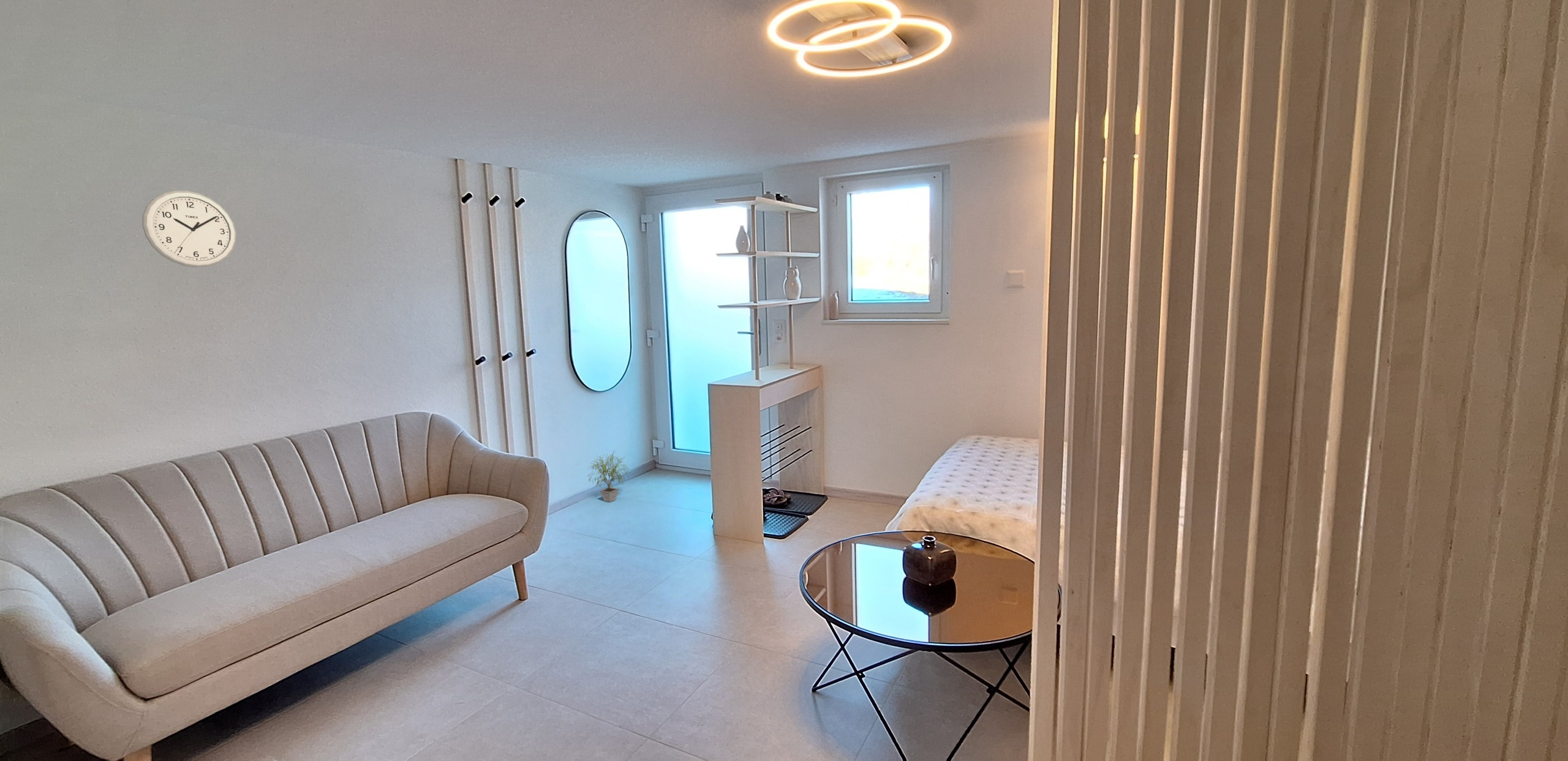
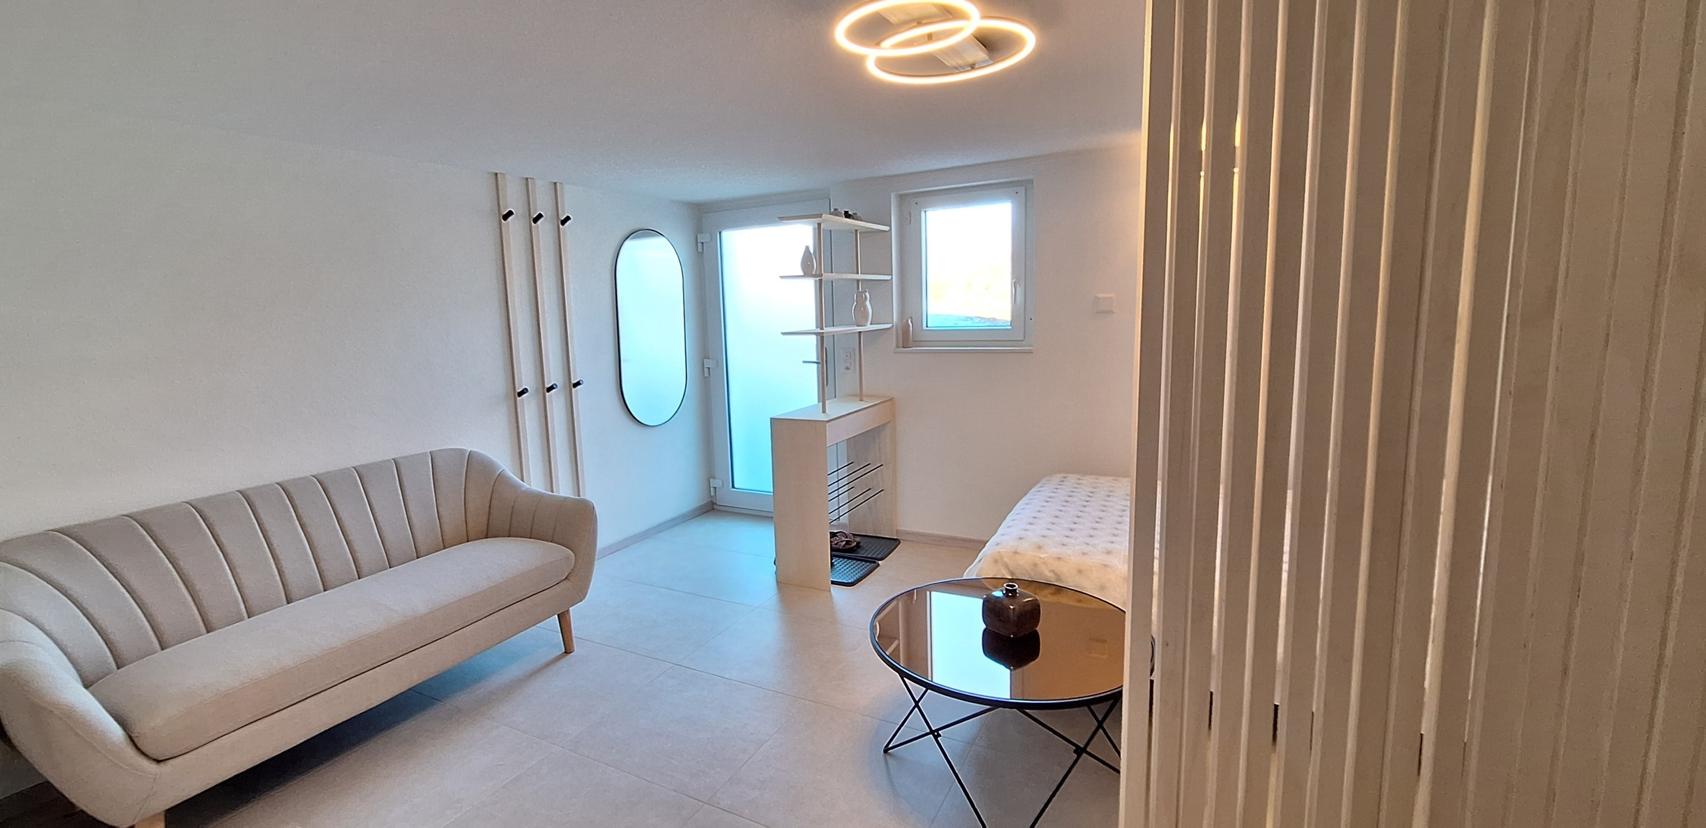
- wall clock [142,190,236,268]
- potted plant [586,450,630,503]
